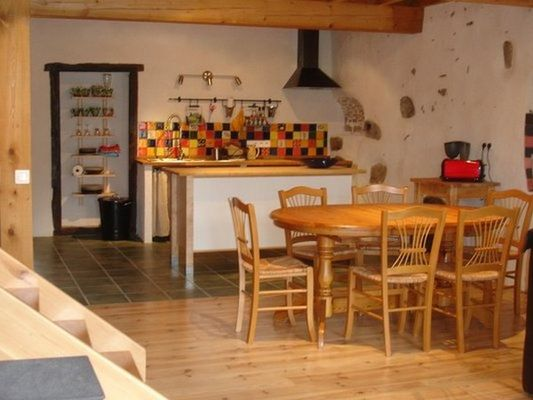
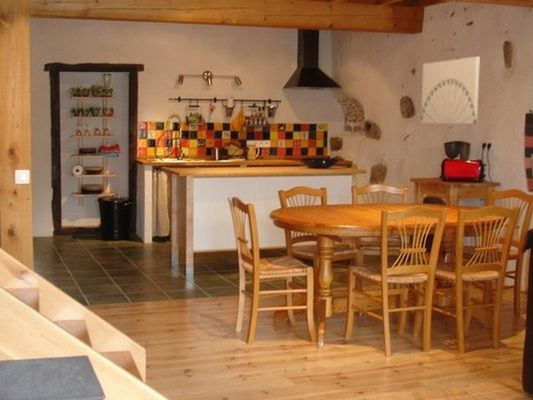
+ wall art [420,55,481,125]
